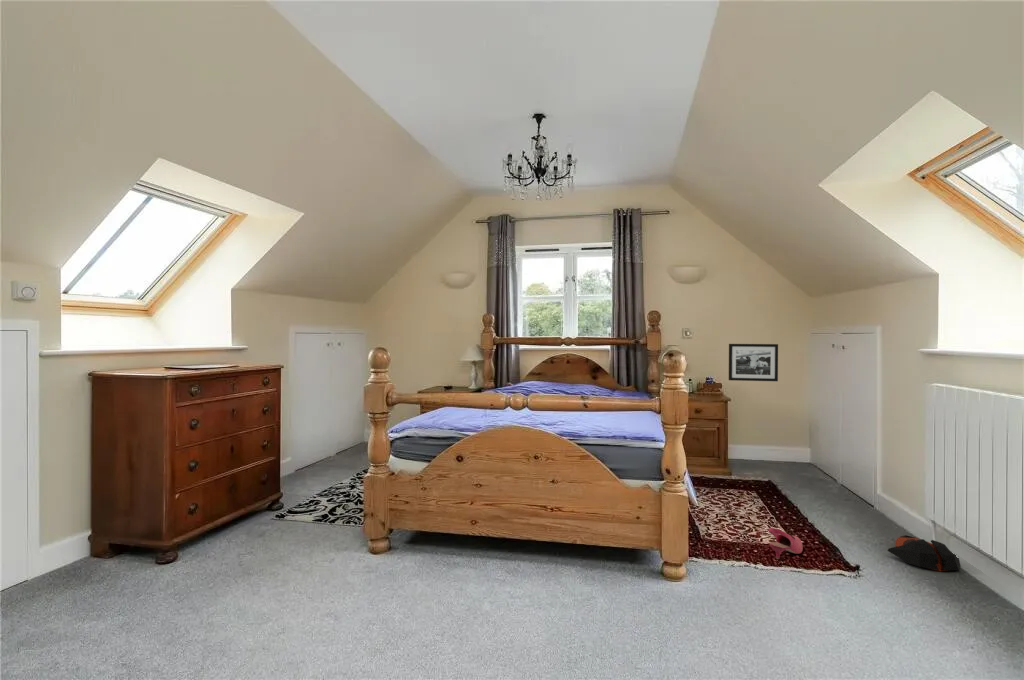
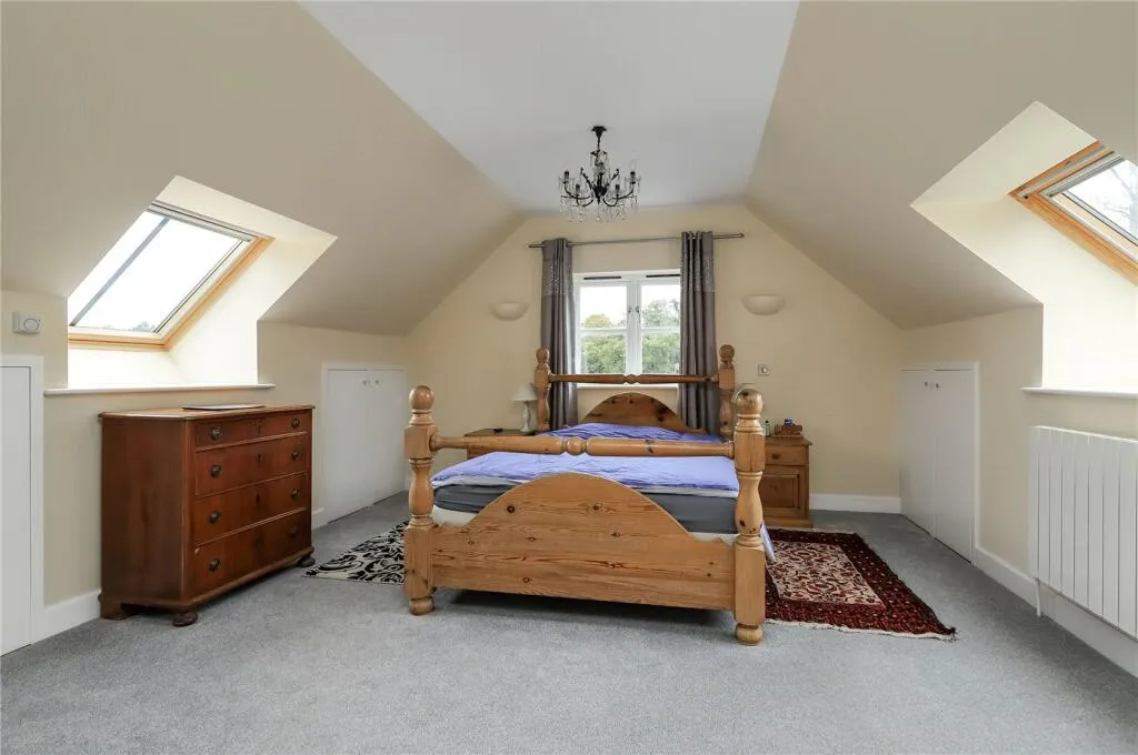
- bag [887,534,962,572]
- shoe [767,527,804,560]
- picture frame [728,343,779,382]
